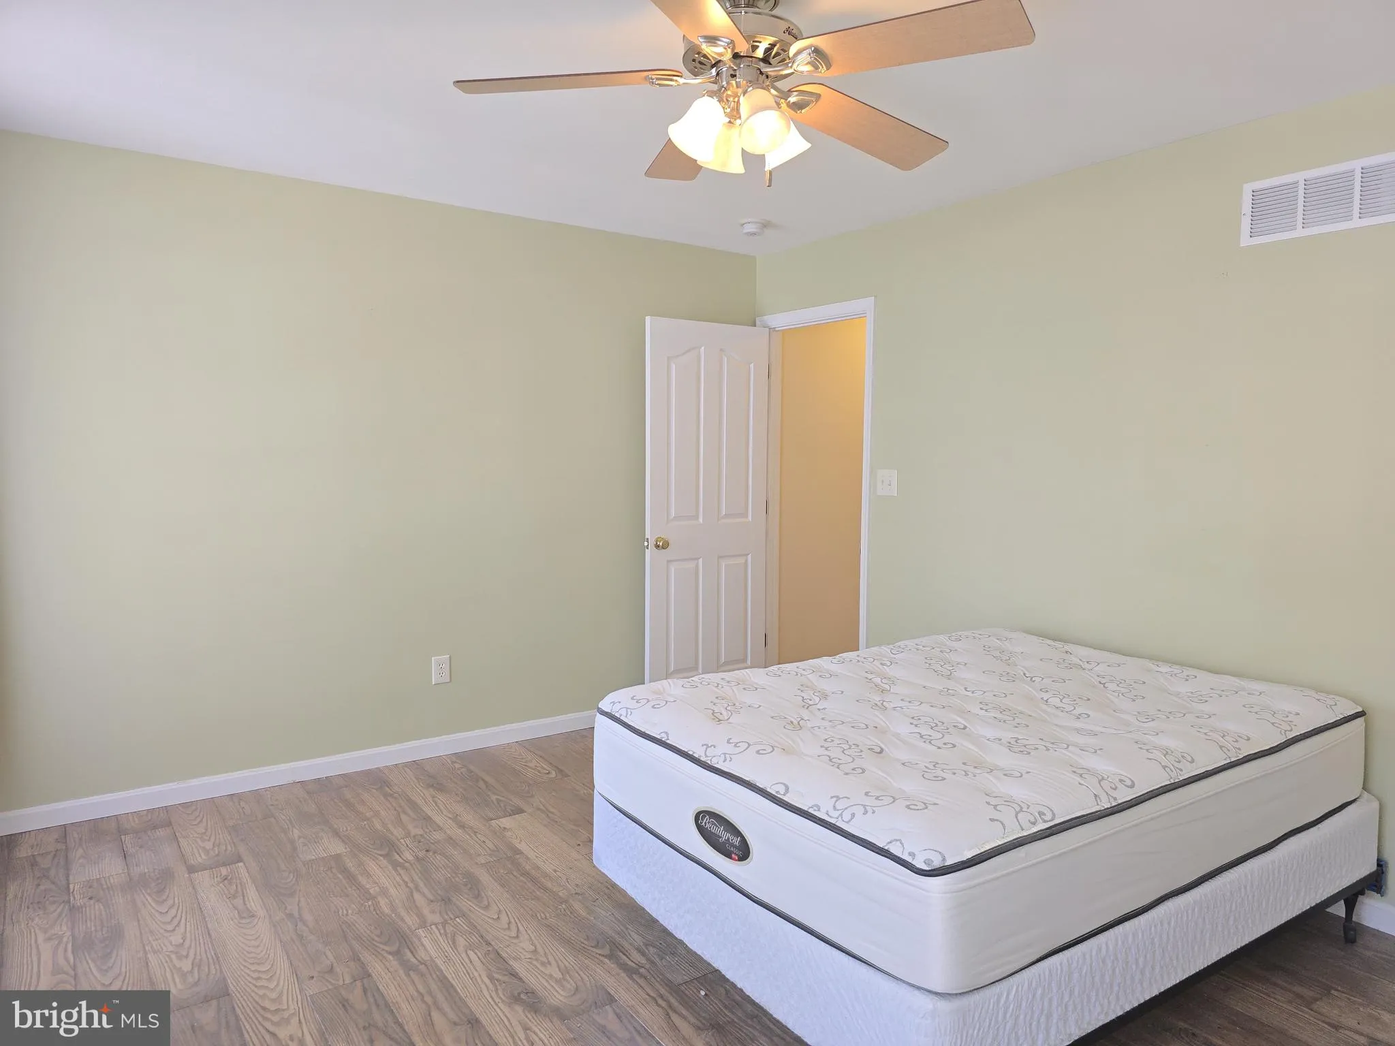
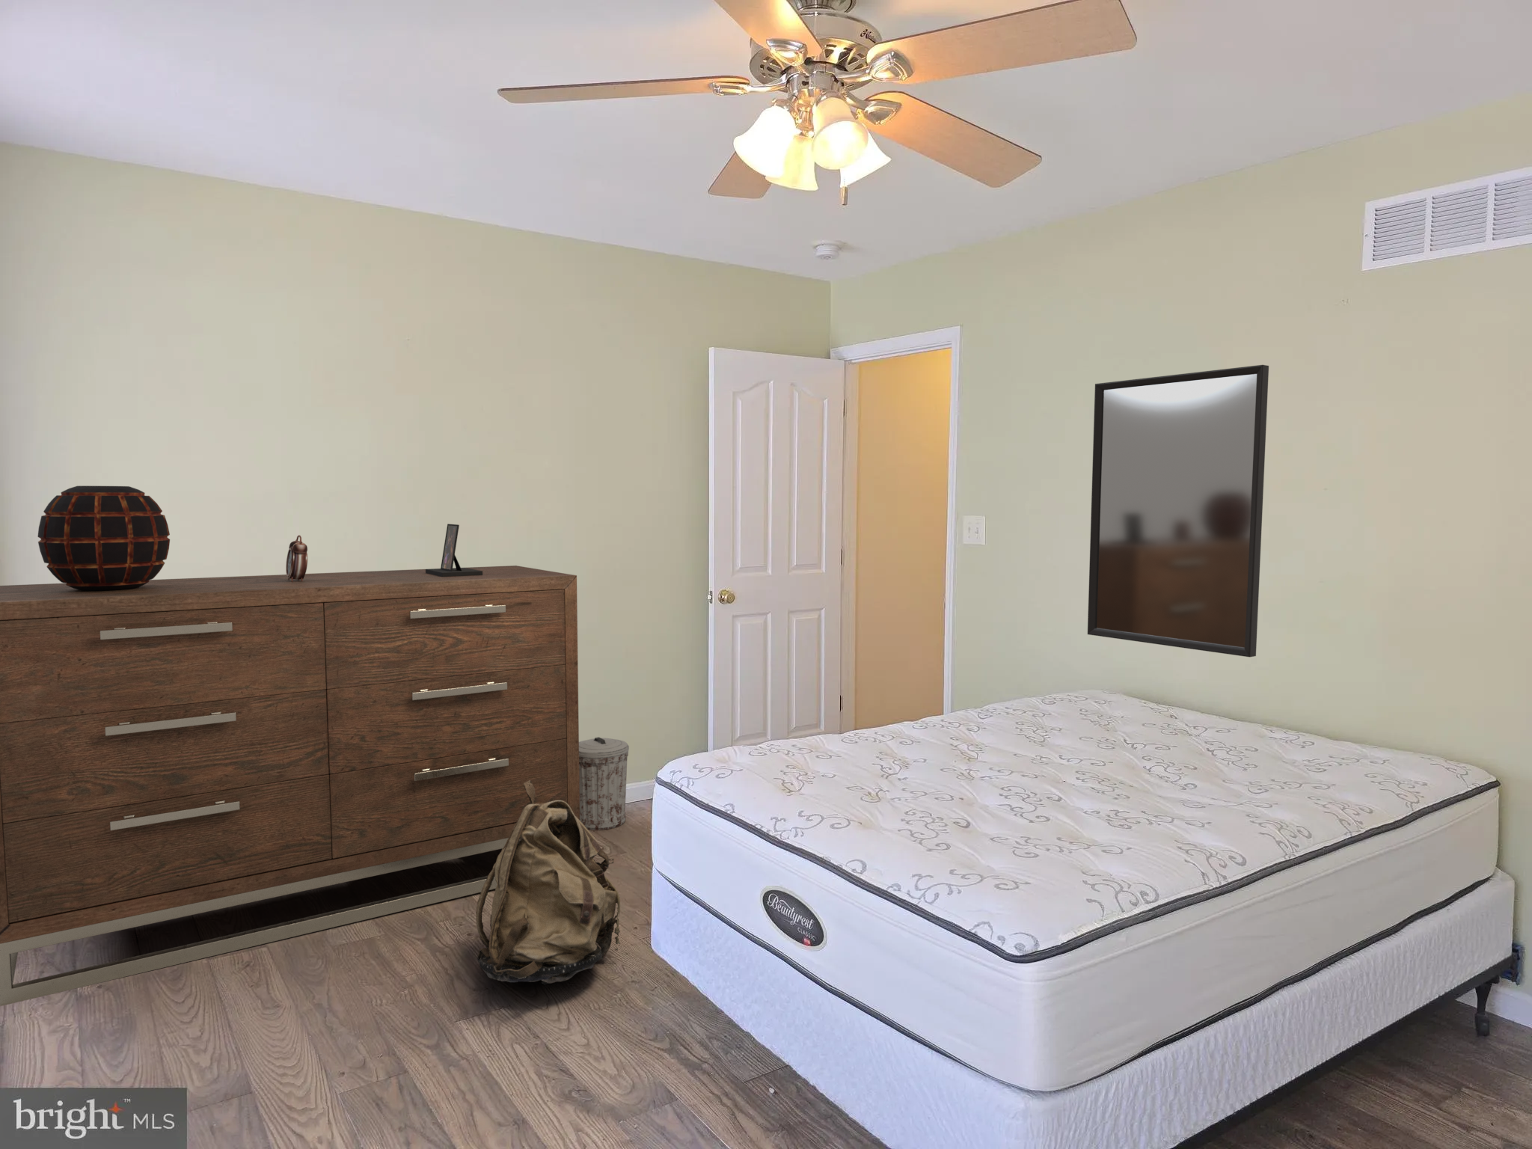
+ alarm clock [285,535,308,582]
+ home mirror [1087,364,1269,658]
+ backpack [475,780,621,985]
+ photo frame [425,524,483,577]
+ trash can [579,736,630,830]
+ decorative vase [36,485,170,591]
+ dresser [0,565,580,1007]
